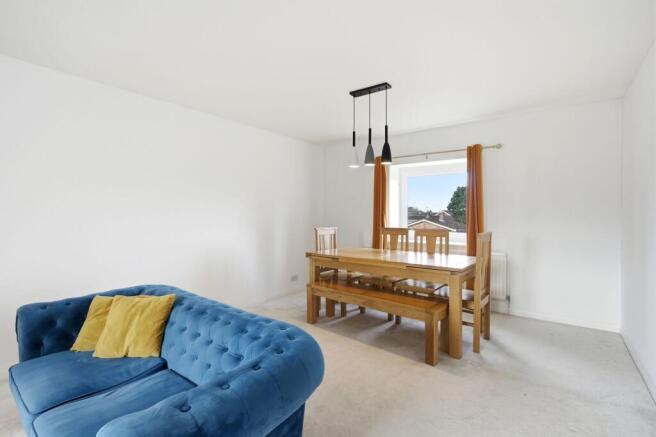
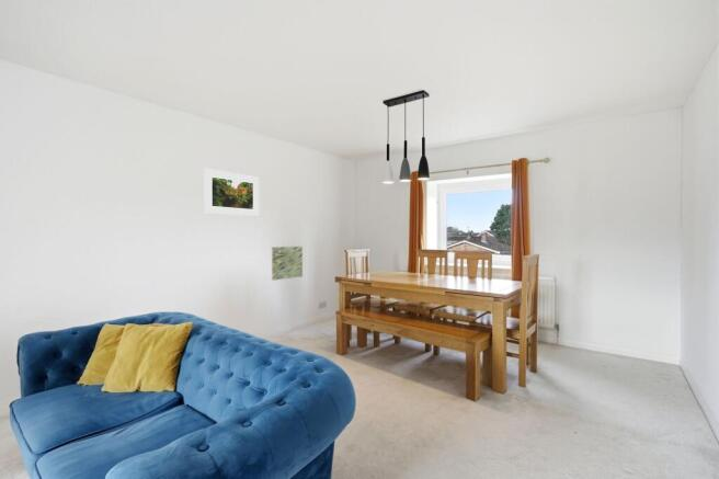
+ wall art [271,246,304,282]
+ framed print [203,168,260,217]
